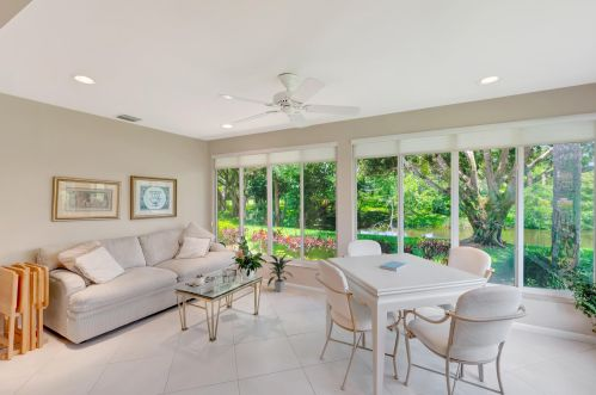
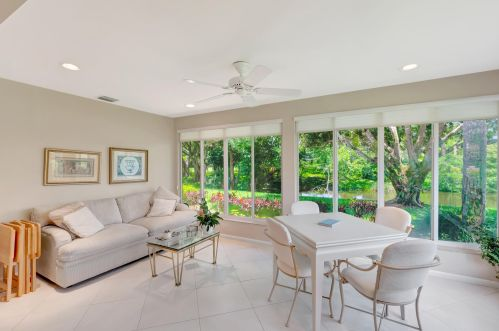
- indoor plant [266,254,294,292]
